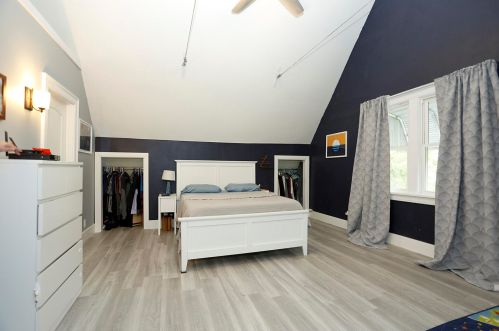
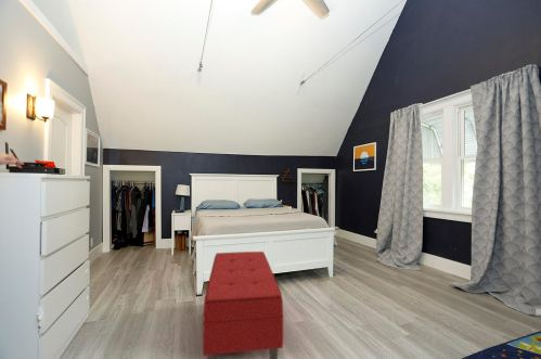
+ bench [202,251,284,359]
